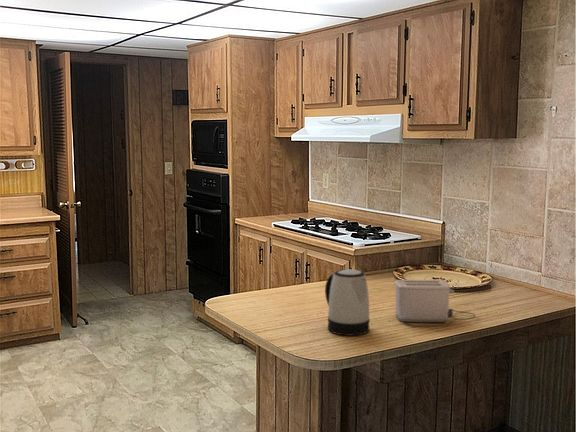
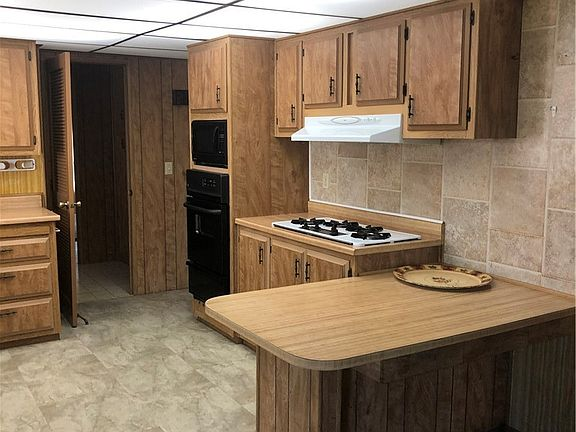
- toaster [395,279,476,328]
- kettle [324,268,371,337]
